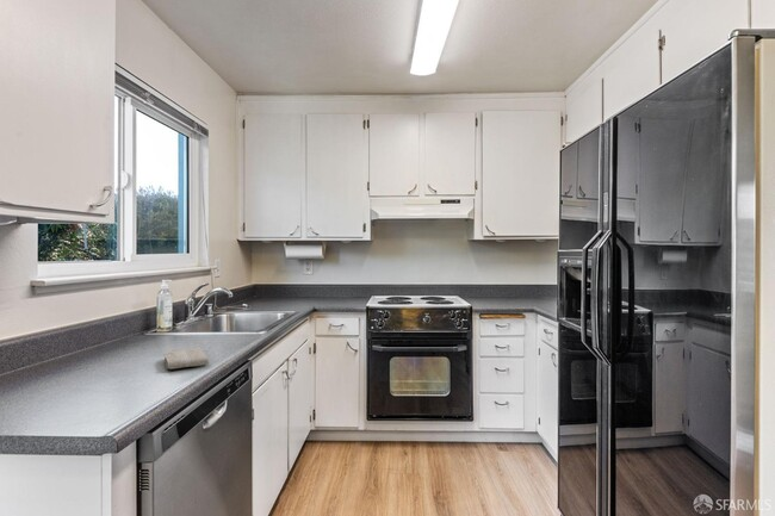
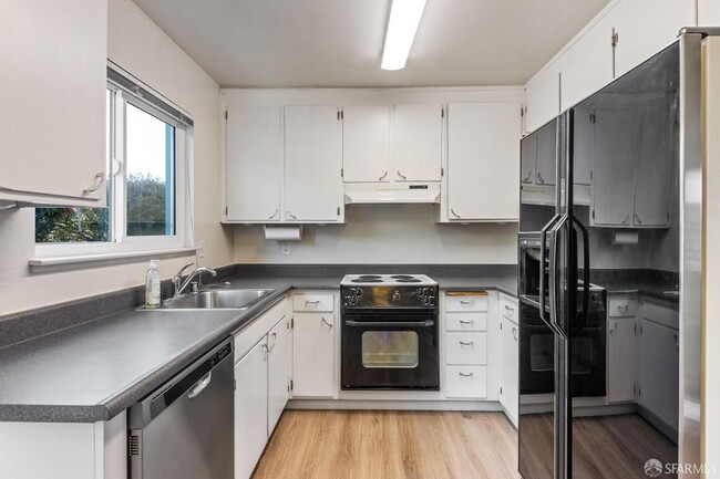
- washcloth [162,347,210,371]
